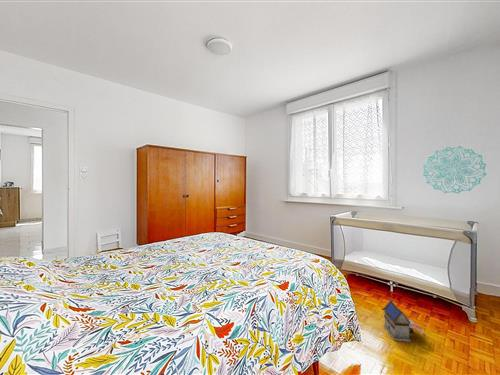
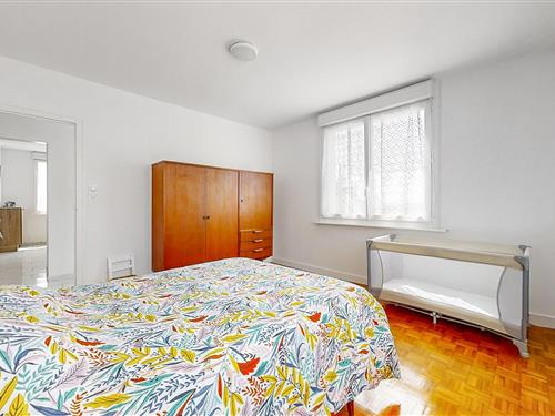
- wall decoration [422,145,487,194]
- toy house [380,299,427,344]
